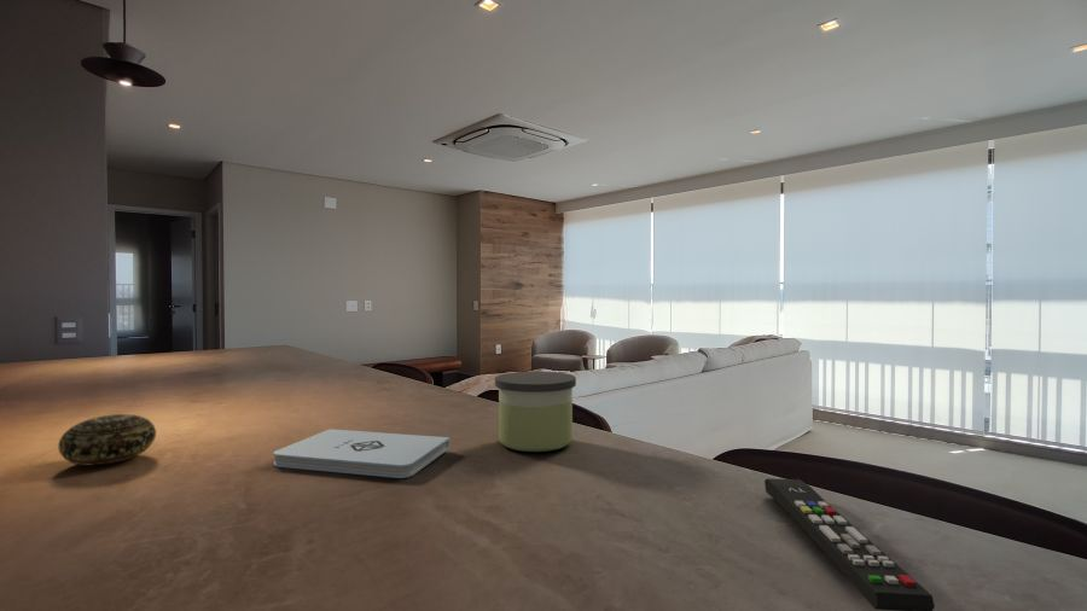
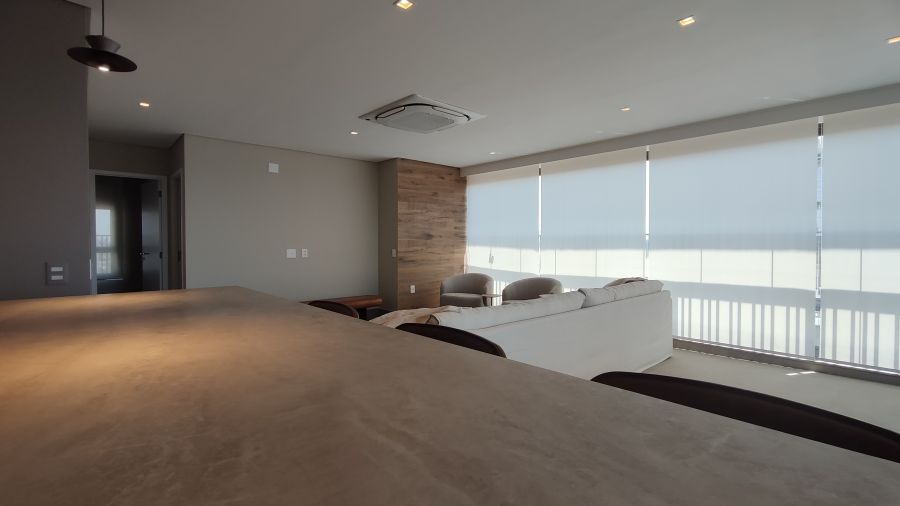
- decorative ball [57,413,157,466]
- remote control [763,477,936,611]
- notepad [273,427,451,479]
- candle [494,371,577,453]
